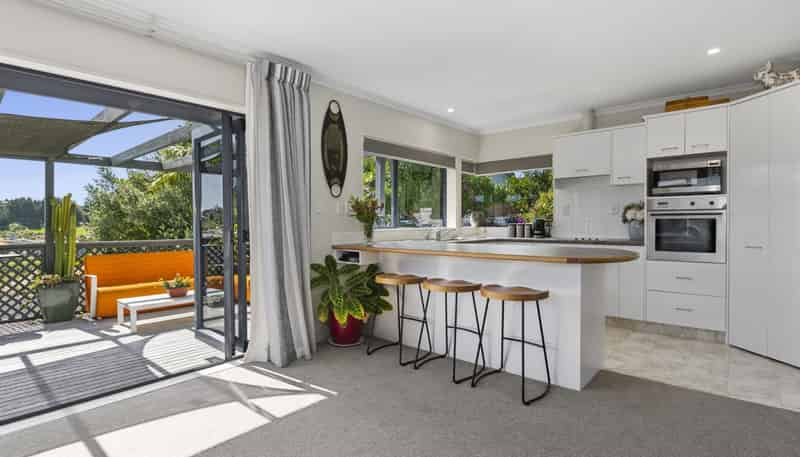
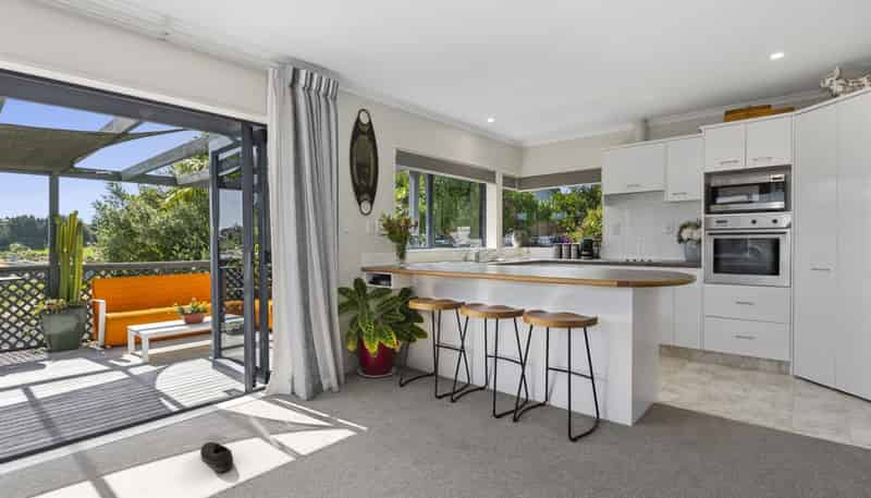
+ shoe [199,441,234,473]
